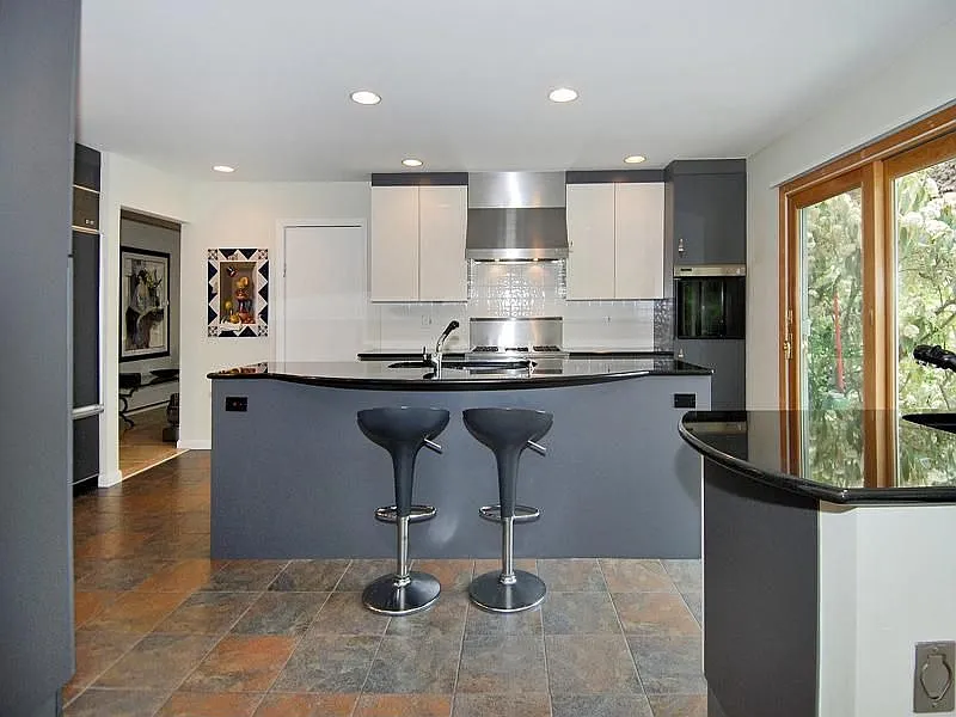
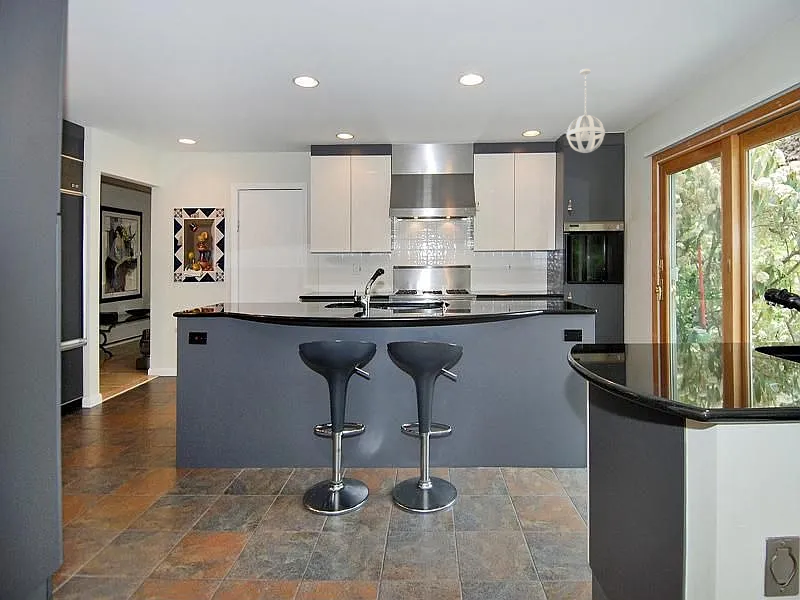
+ pendant light [566,68,606,154]
